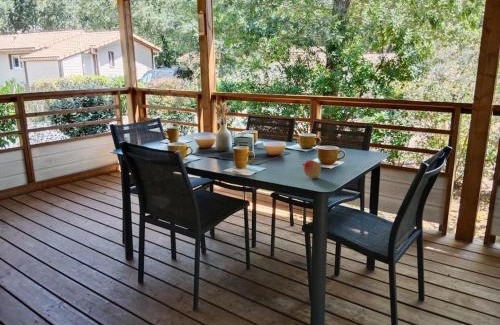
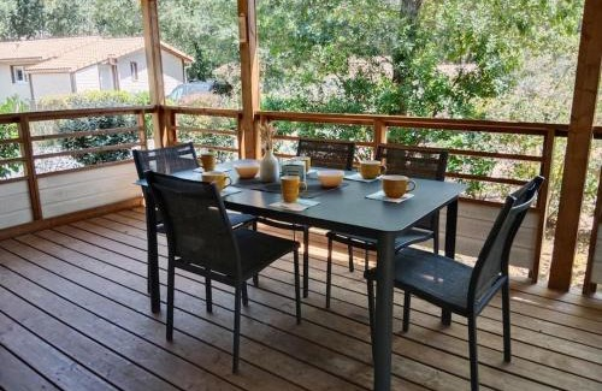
- fruit [302,159,322,179]
